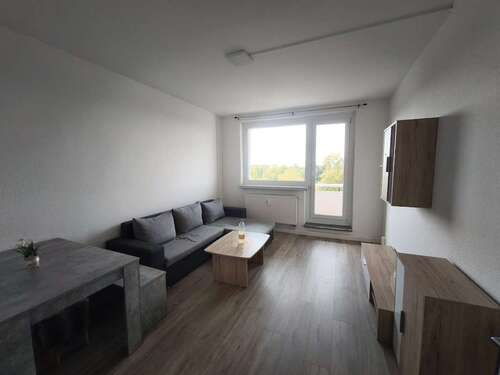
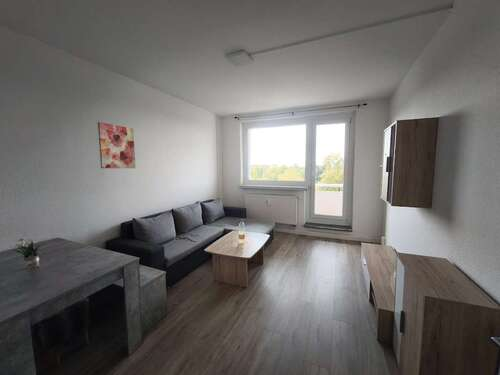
+ wall art [97,121,136,169]
